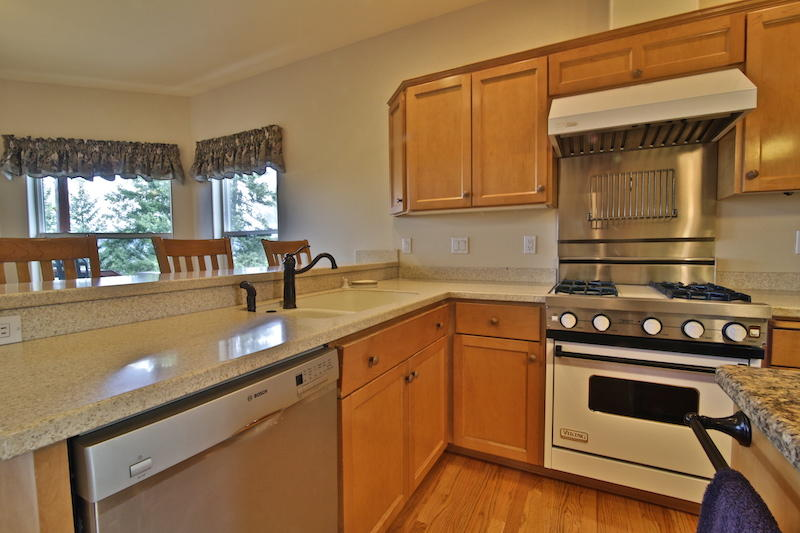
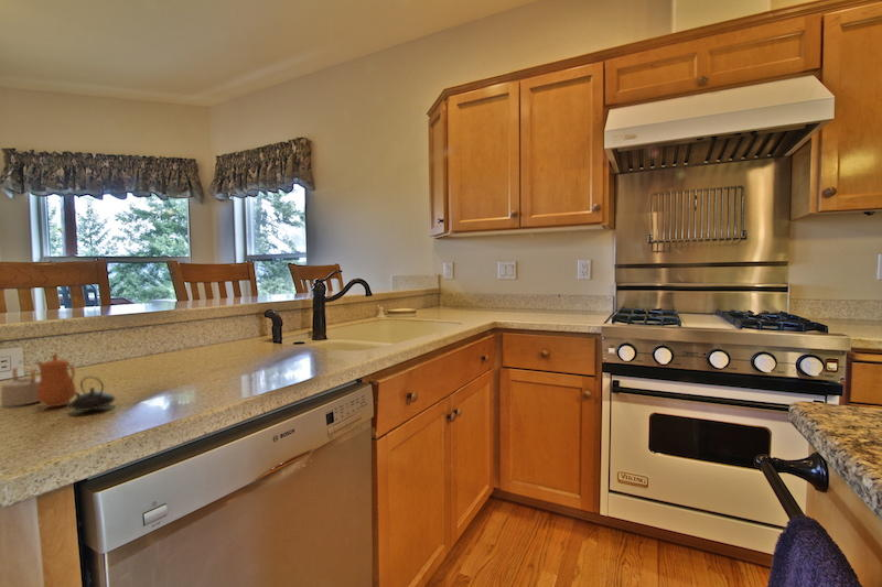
+ teapot [0,352,117,412]
